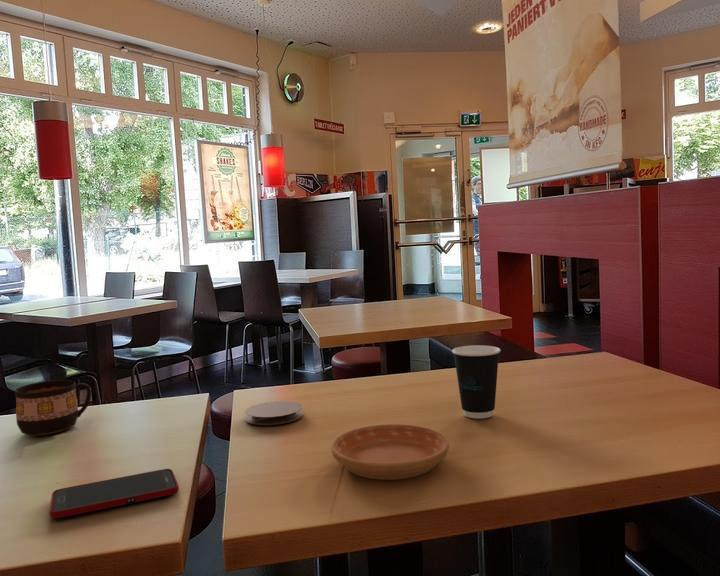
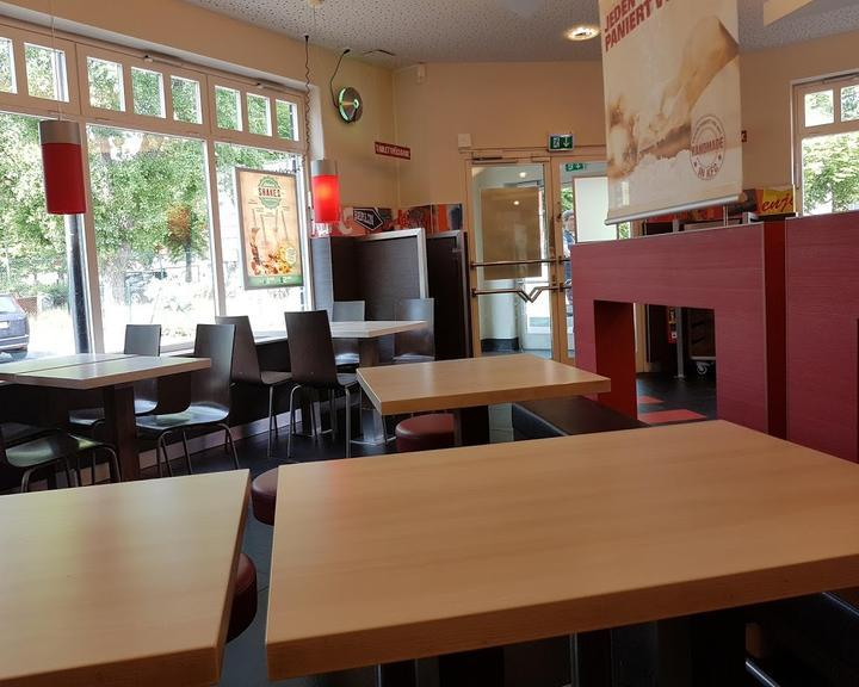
- dixie cup [451,344,501,419]
- coaster [244,400,304,426]
- cell phone [49,468,180,520]
- cup [14,379,92,436]
- saucer [330,423,450,481]
